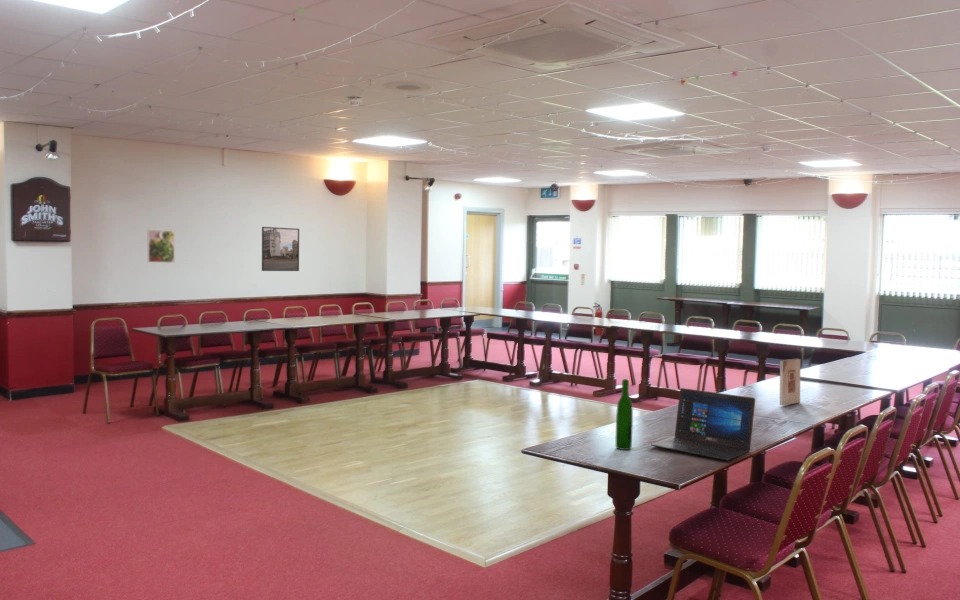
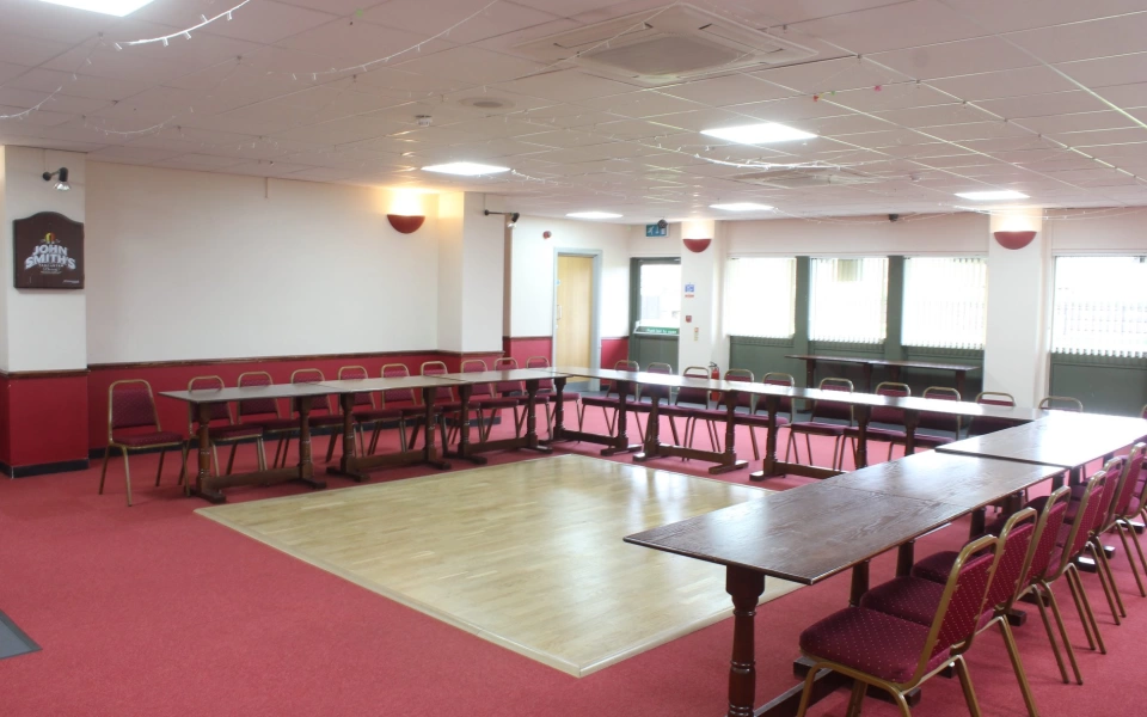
- laptop [650,387,756,461]
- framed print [147,229,176,264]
- wooden plaque [779,357,801,407]
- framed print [261,226,300,272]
- wine bottle [615,378,634,451]
